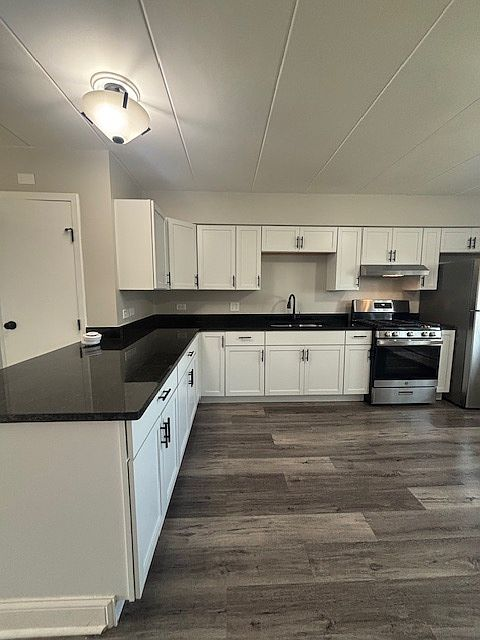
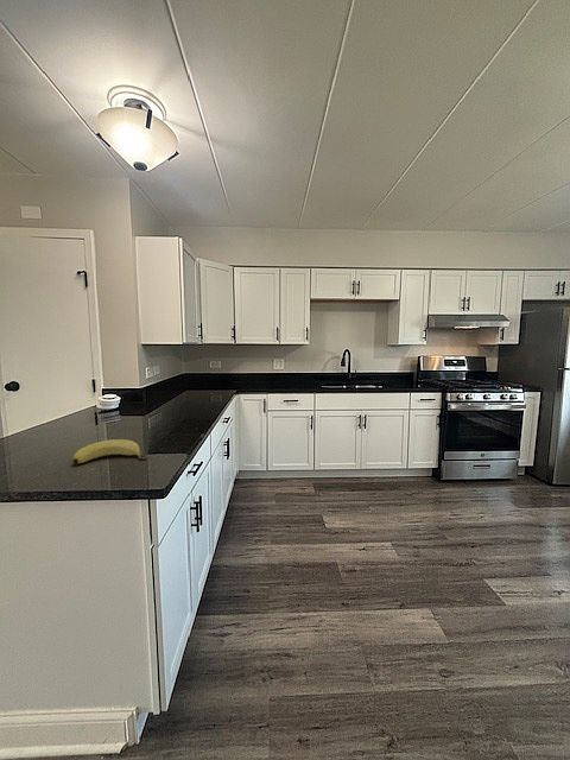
+ banana [71,438,148,466]
